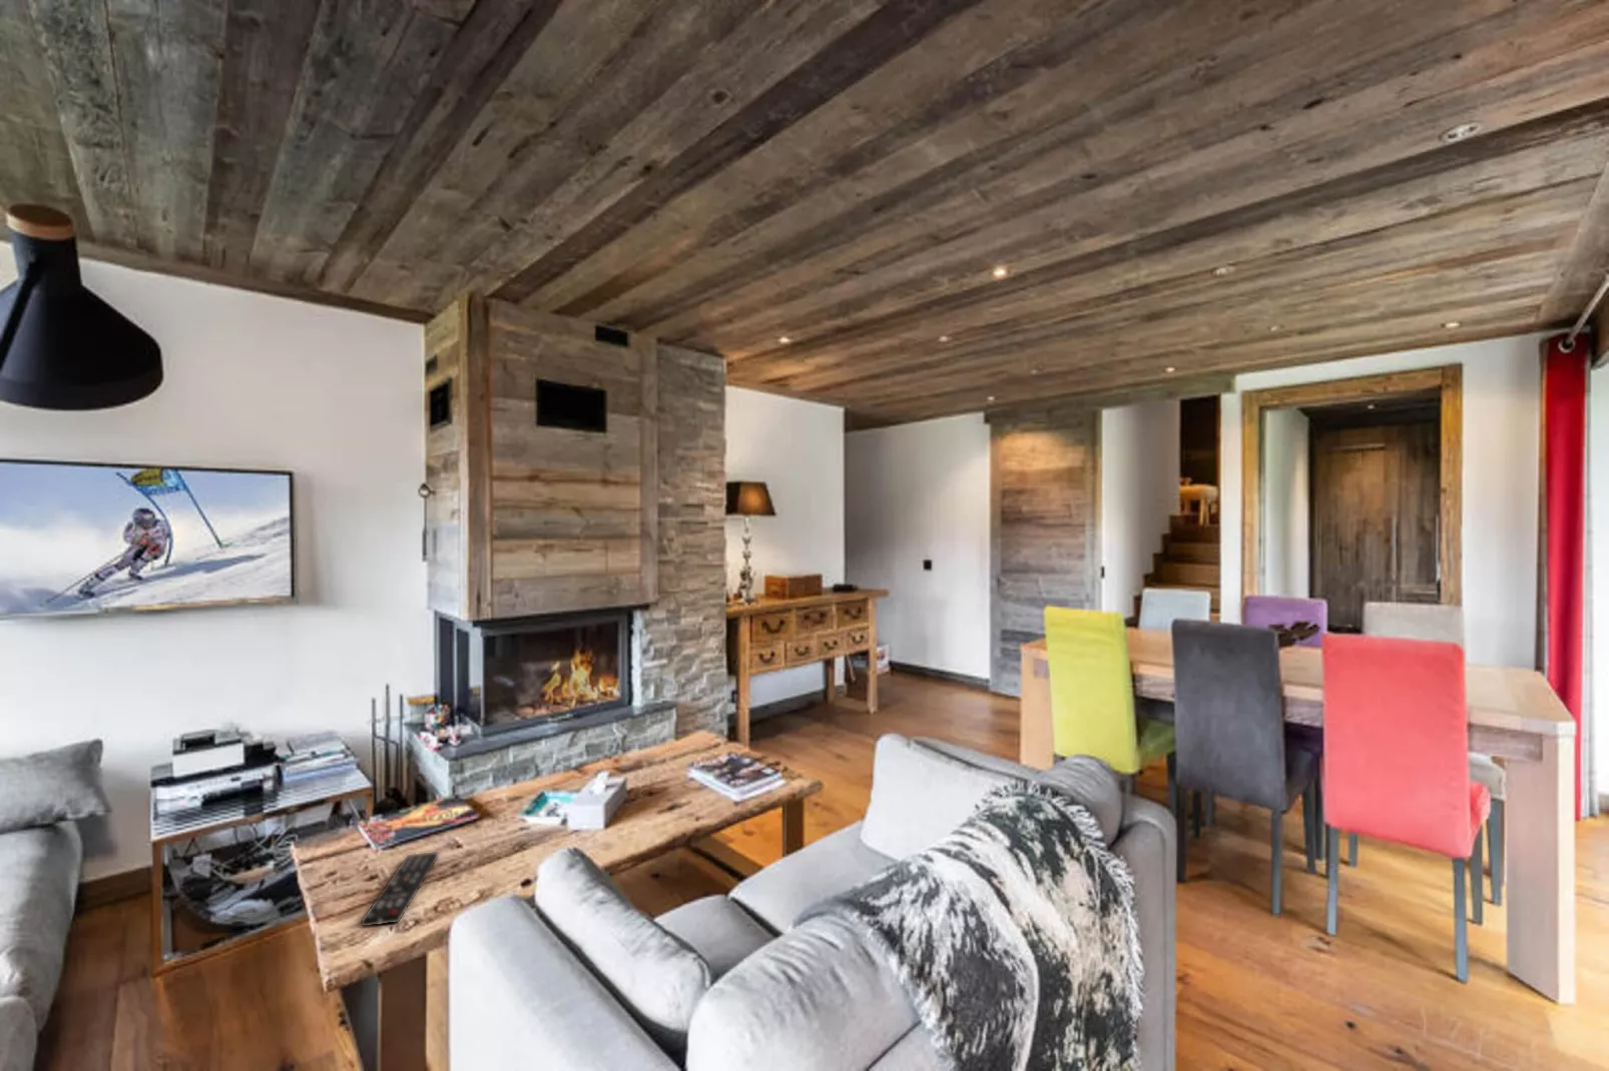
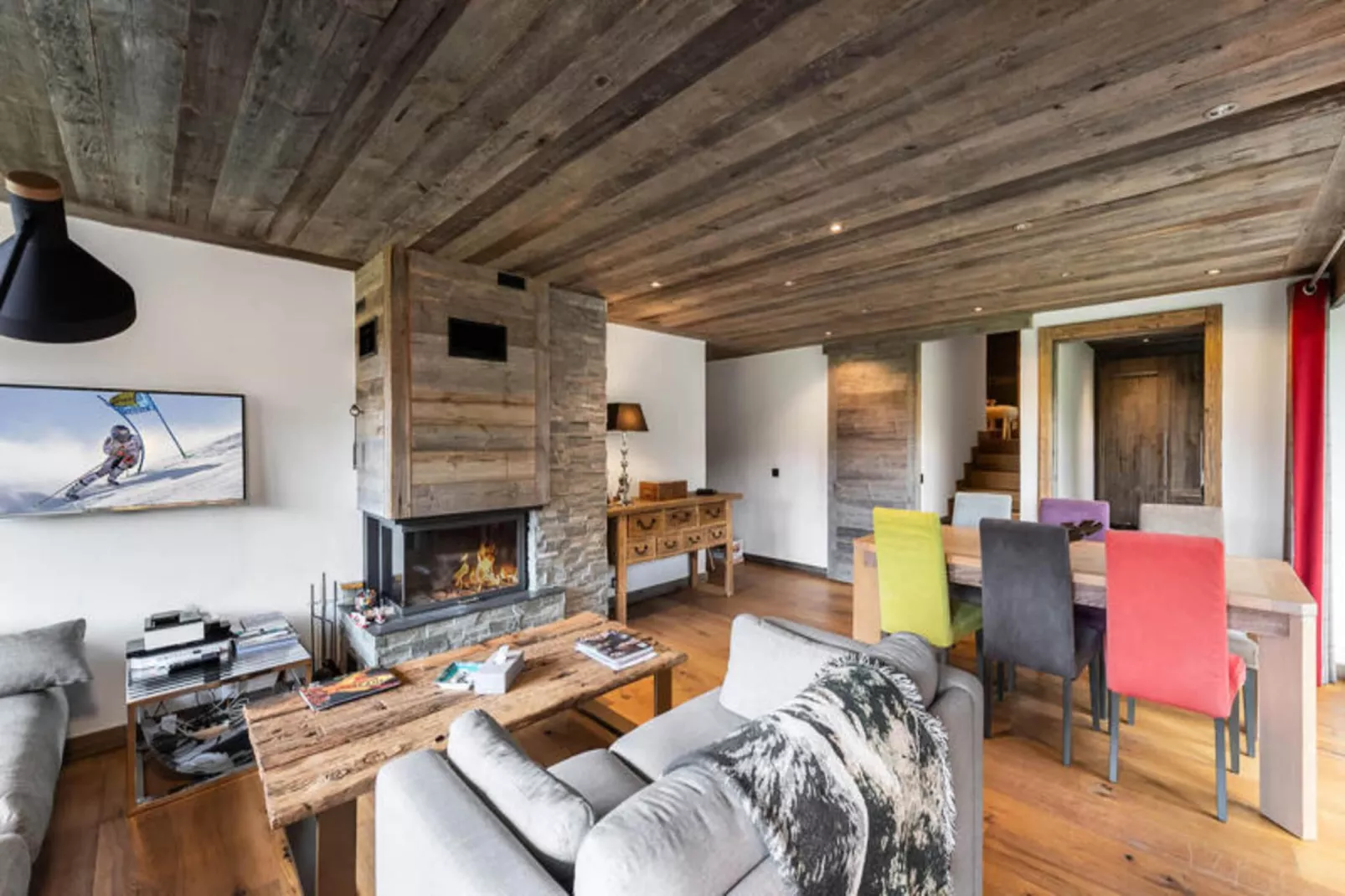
- remote control [360,851,439,928]
